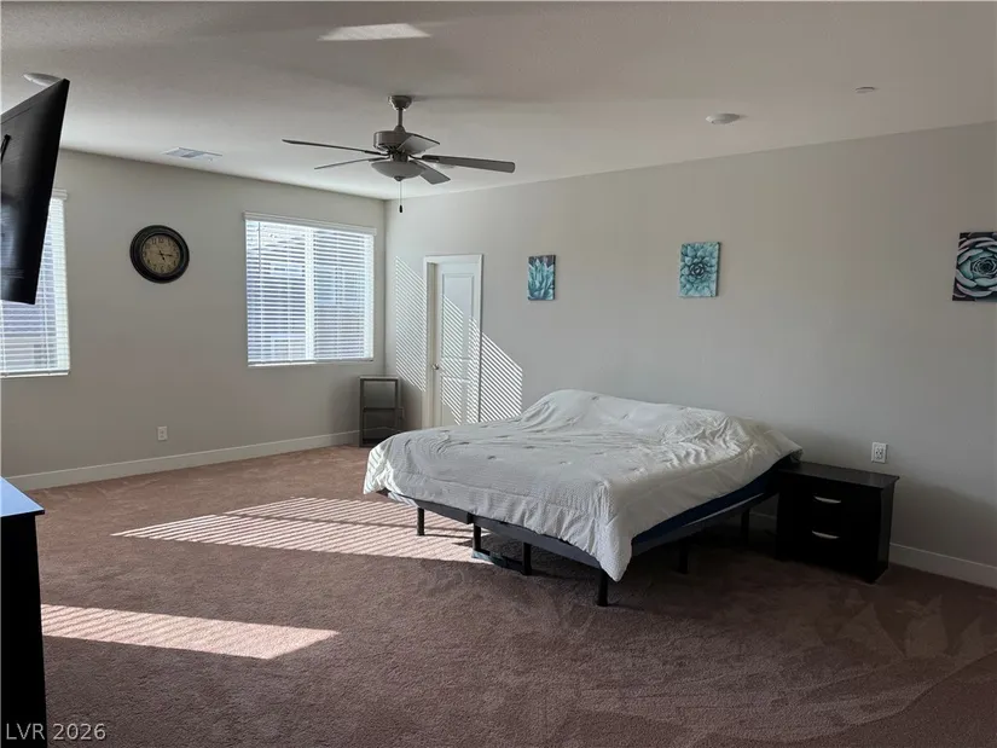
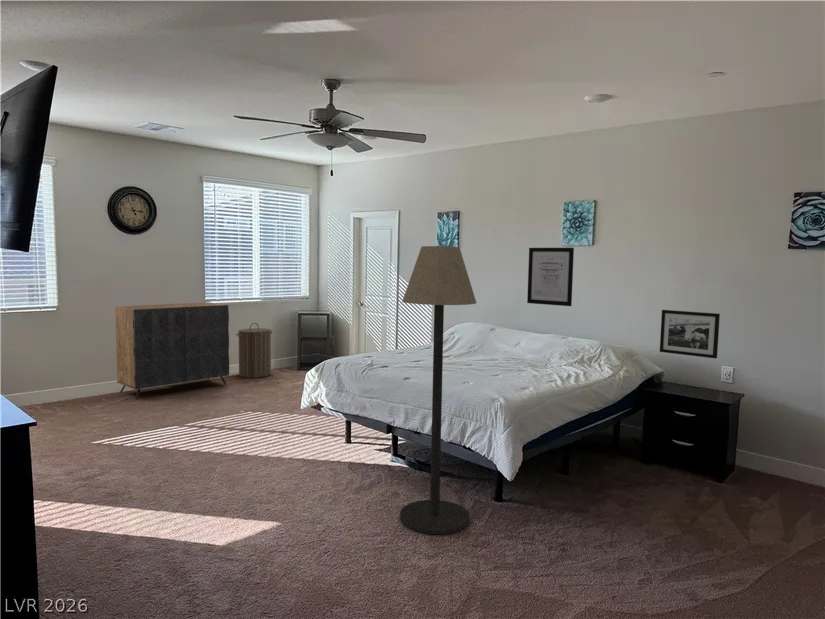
+ dresser [114,301,230,400]
+ picture frame [659,309,721,359]
+ floor lamp [399,245,477,535]
+ laundry hamper [235,322,273,379]
+ wall art [526,247,575,307]
